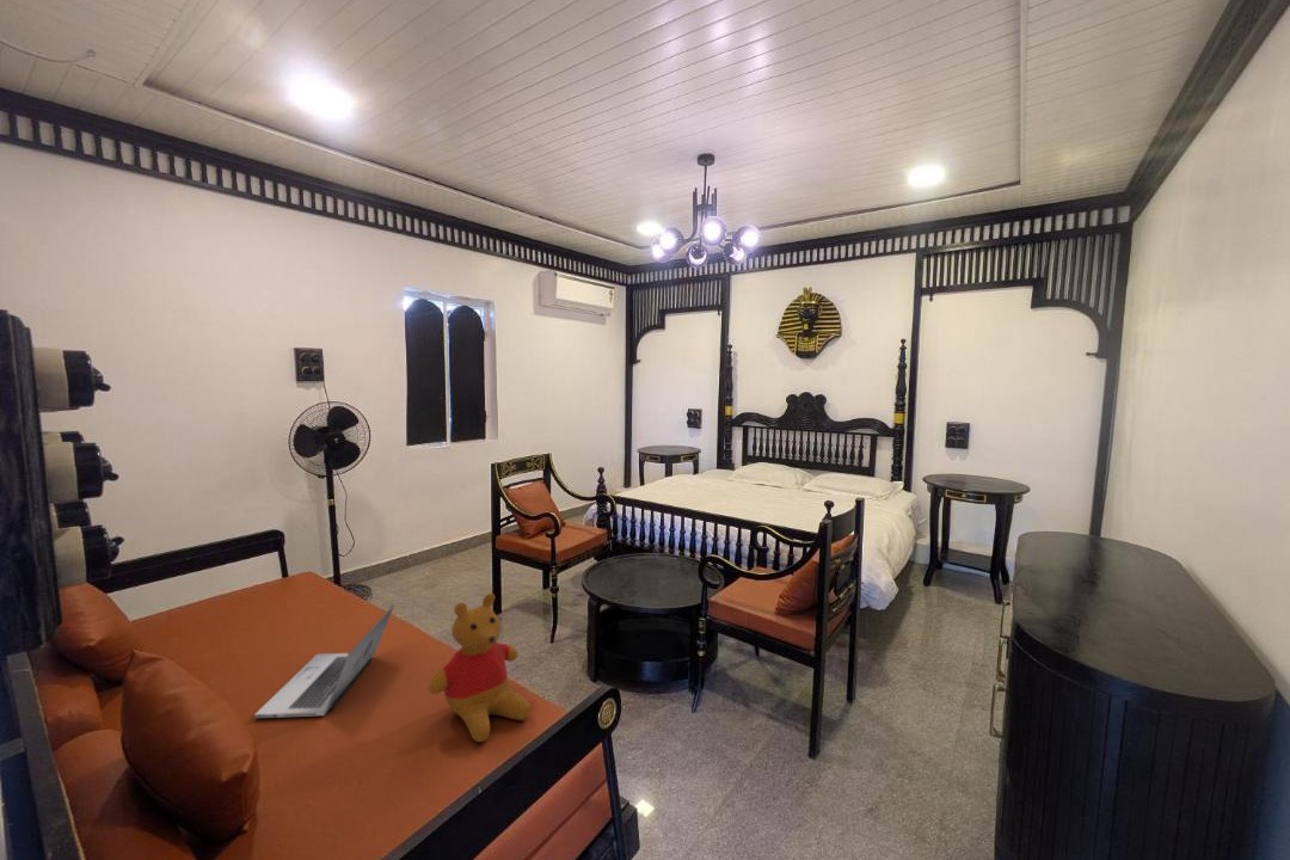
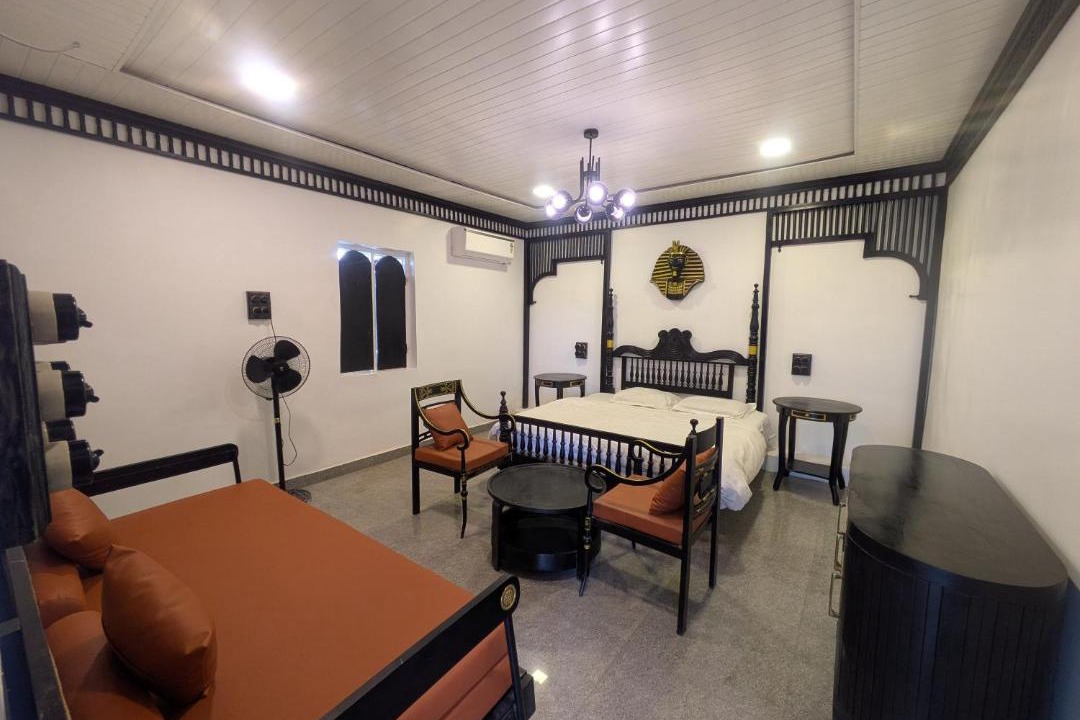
- laptop [253,603,395,719]
- teddy bear [428,592,532,743]
